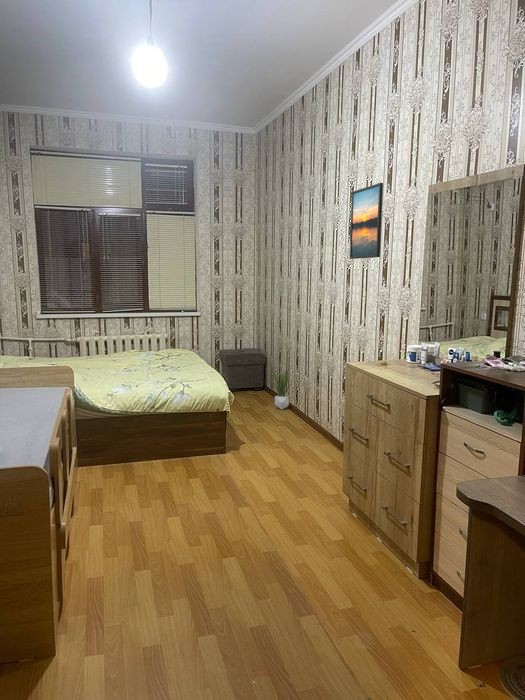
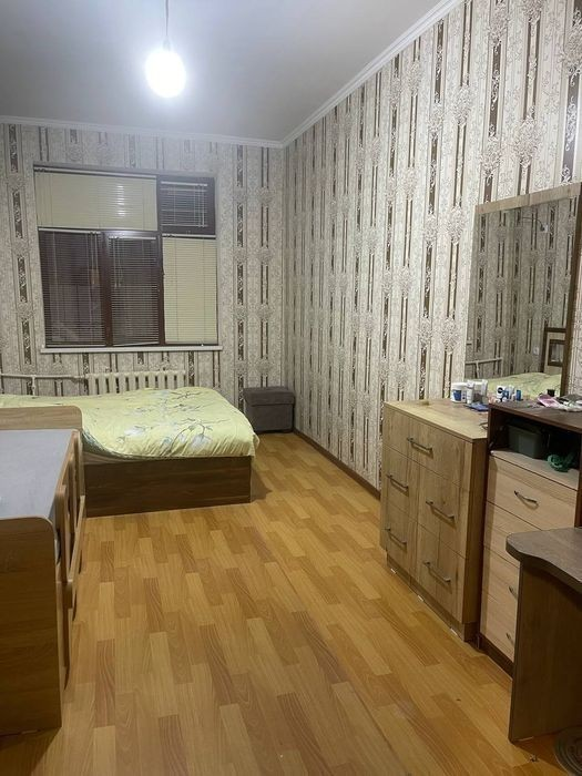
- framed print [349,182,384,260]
- potted plant [272,369,291,410]
